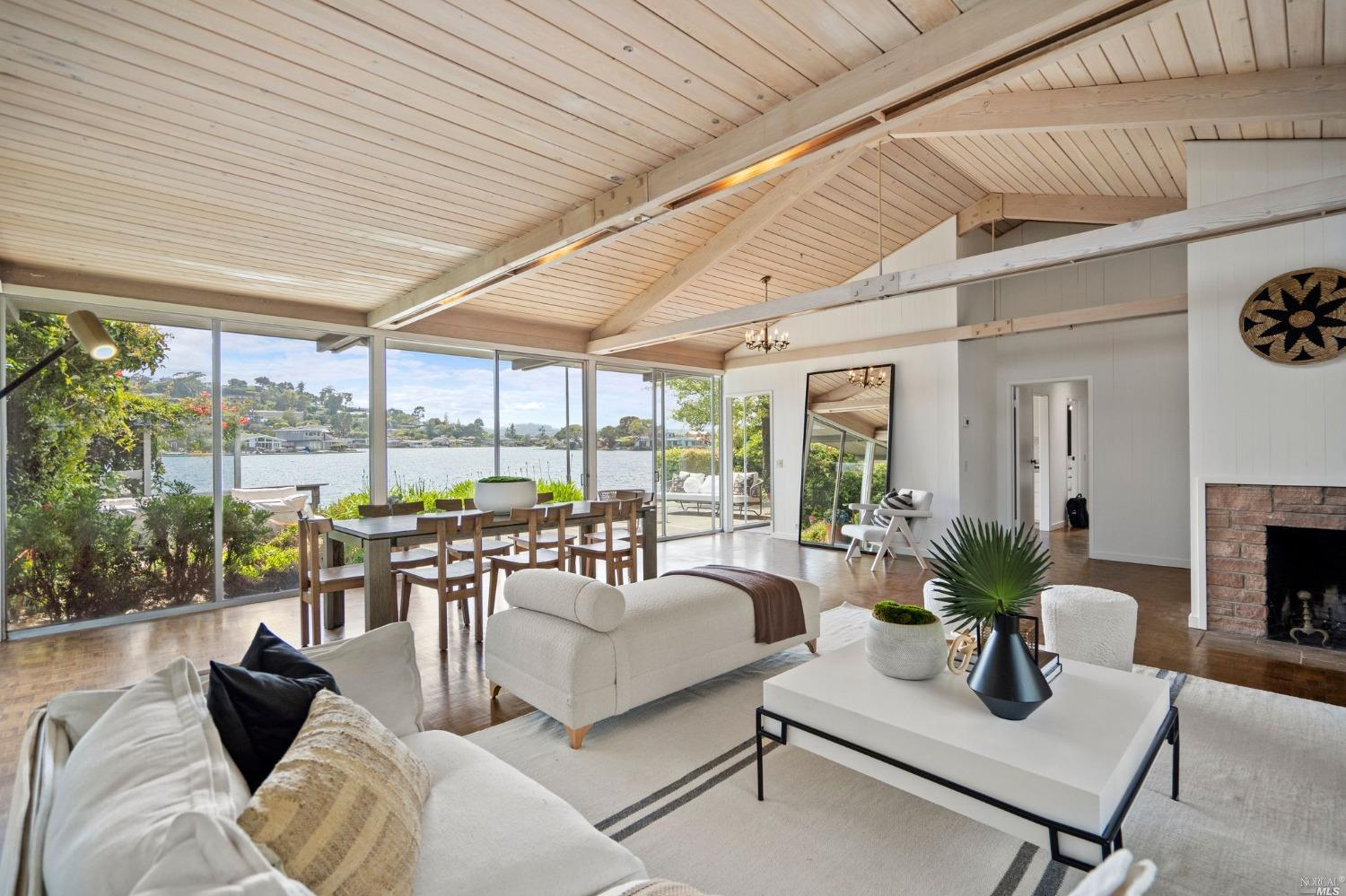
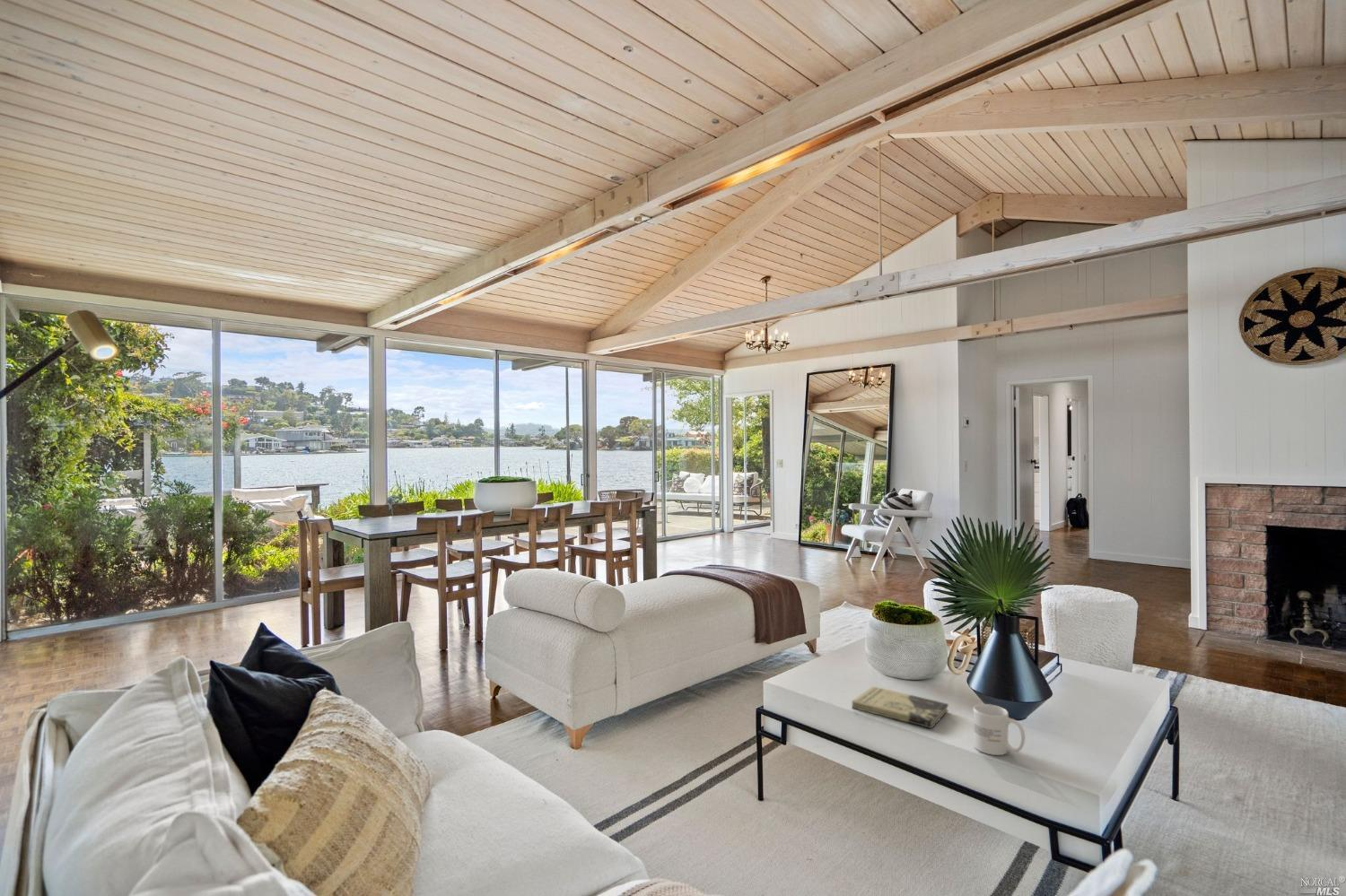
+ book [851,685,949,729]
+ mug [973,703,1026,756]
